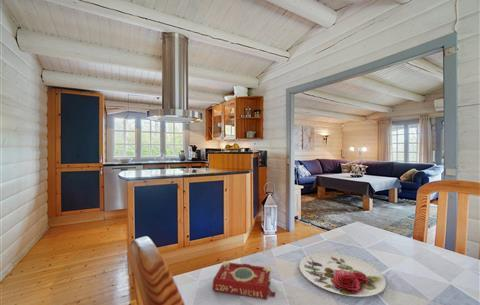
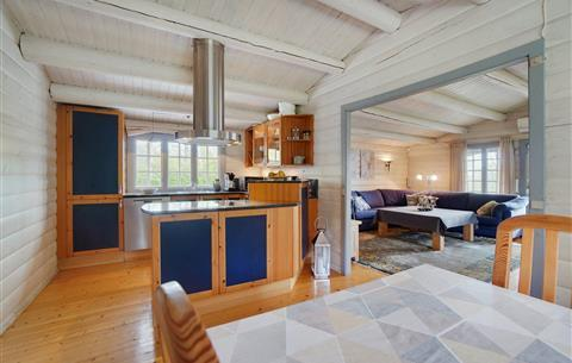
- plate [298,251,387,298]
- book [212,260,276,301]
